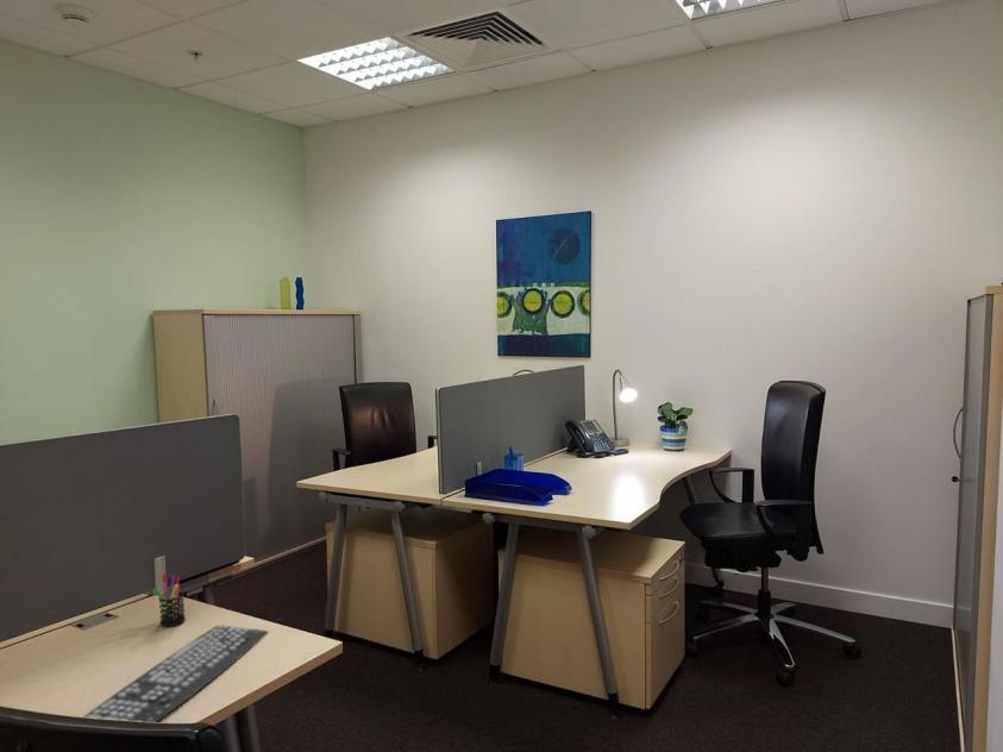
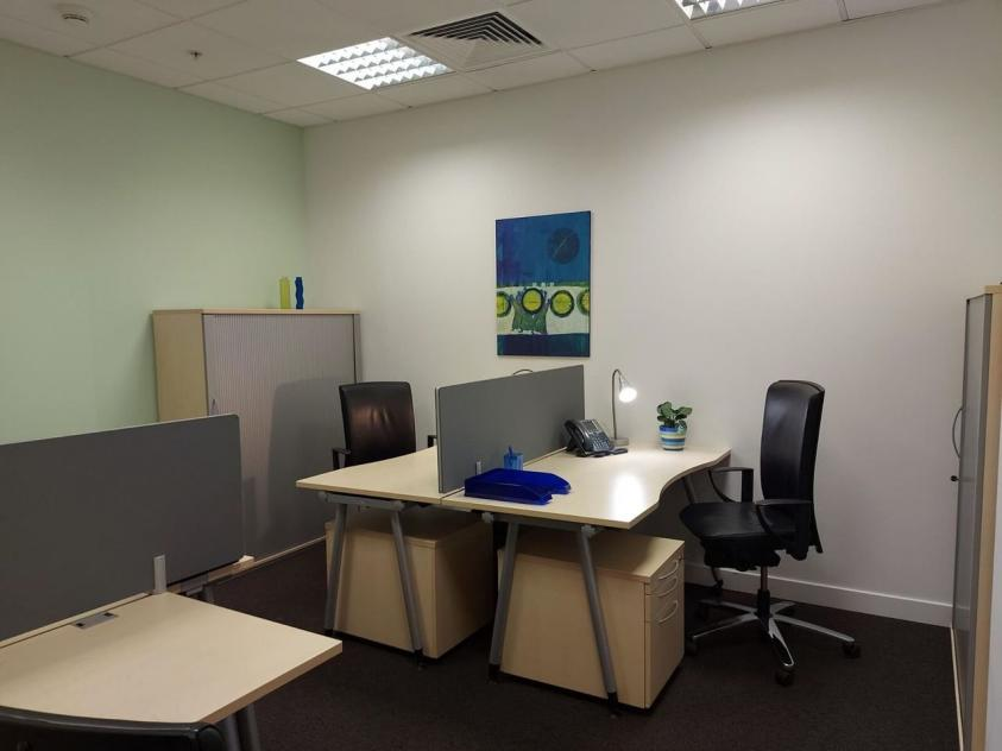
- pen holder [151,572,187,628]
- keyboard [83,623,269,723]
